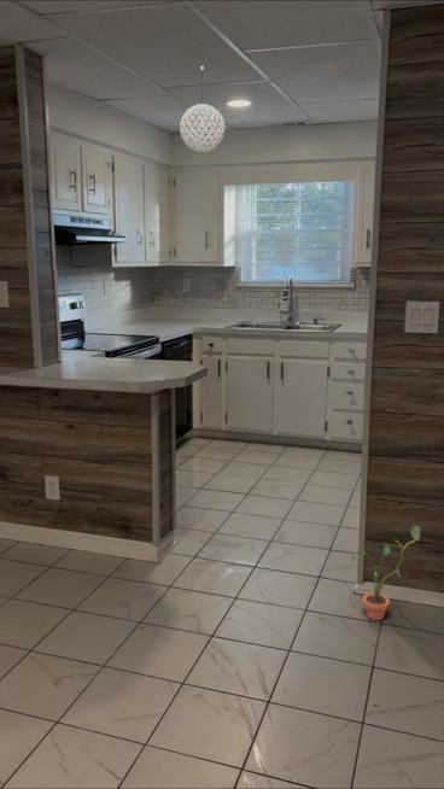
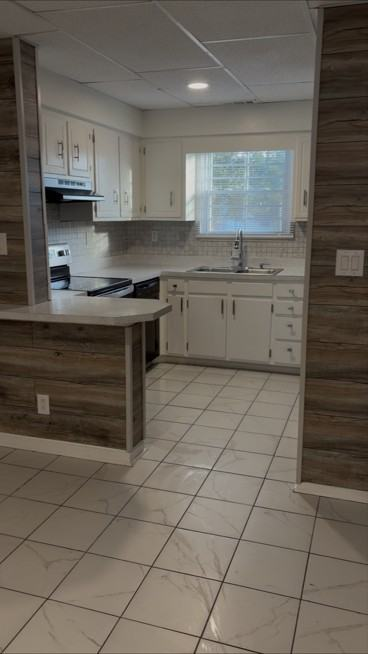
- potted plant [351,524,422,621]
- pendant light [179,65,226,153]
